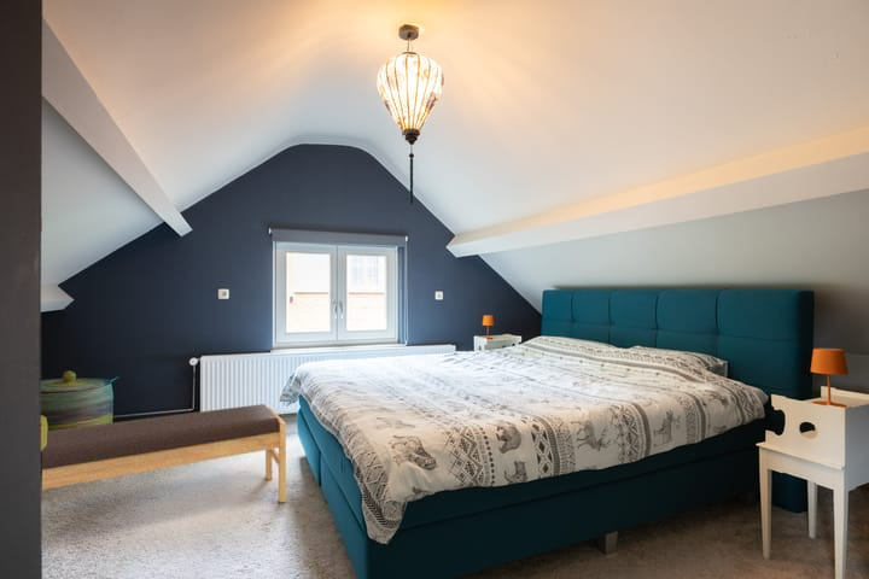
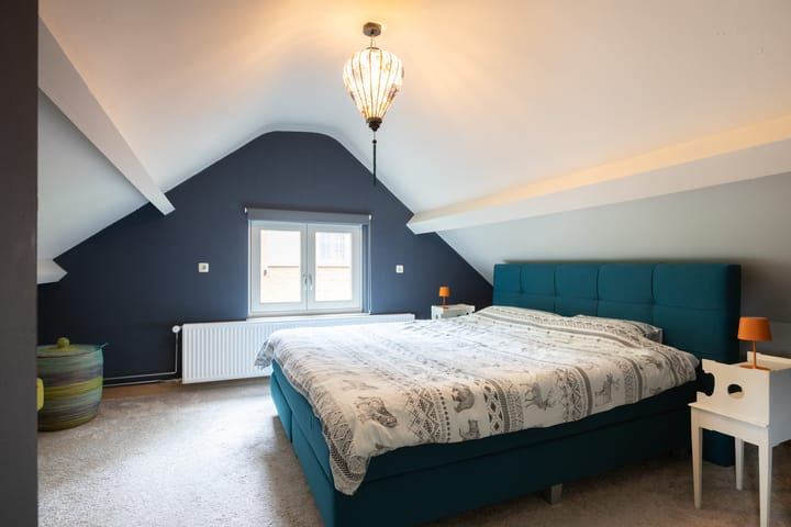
- bench [41,403,287,504]
